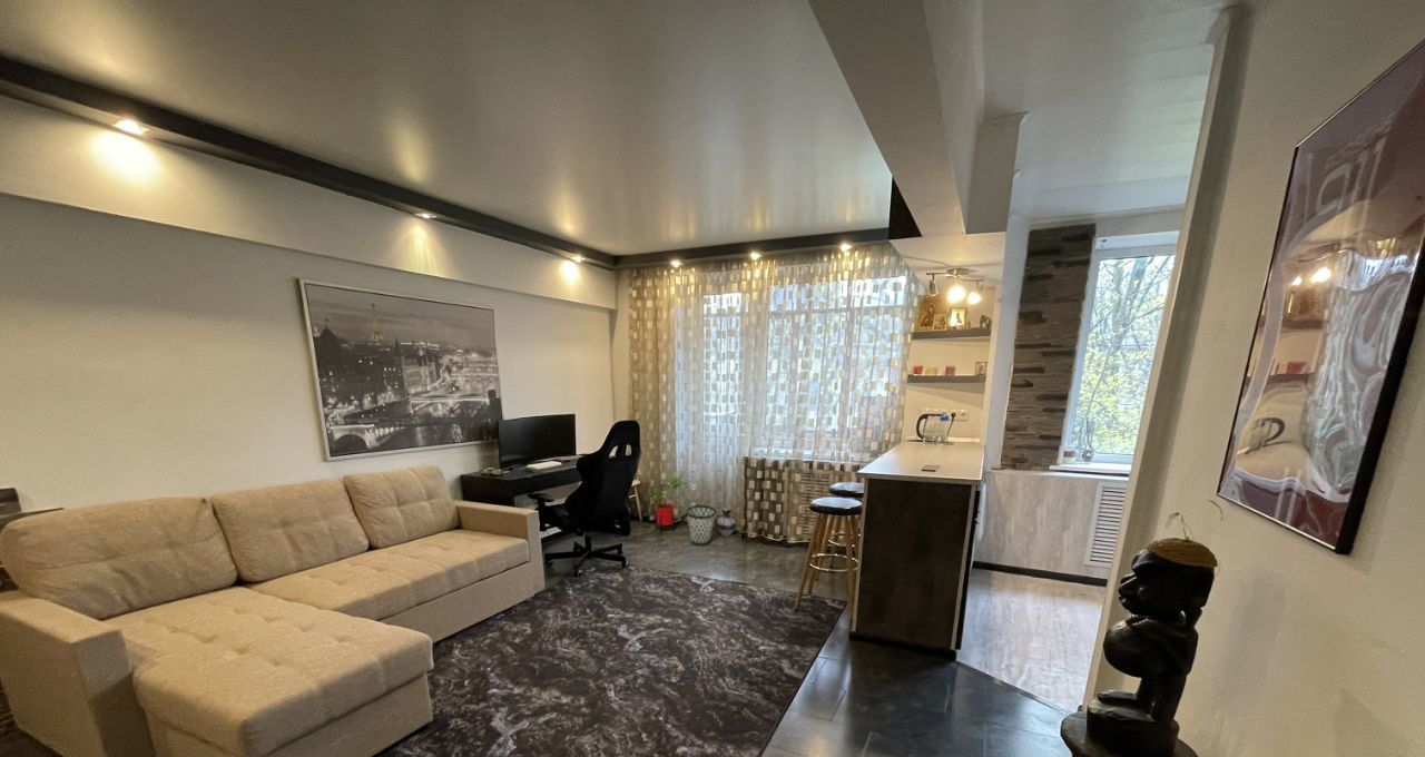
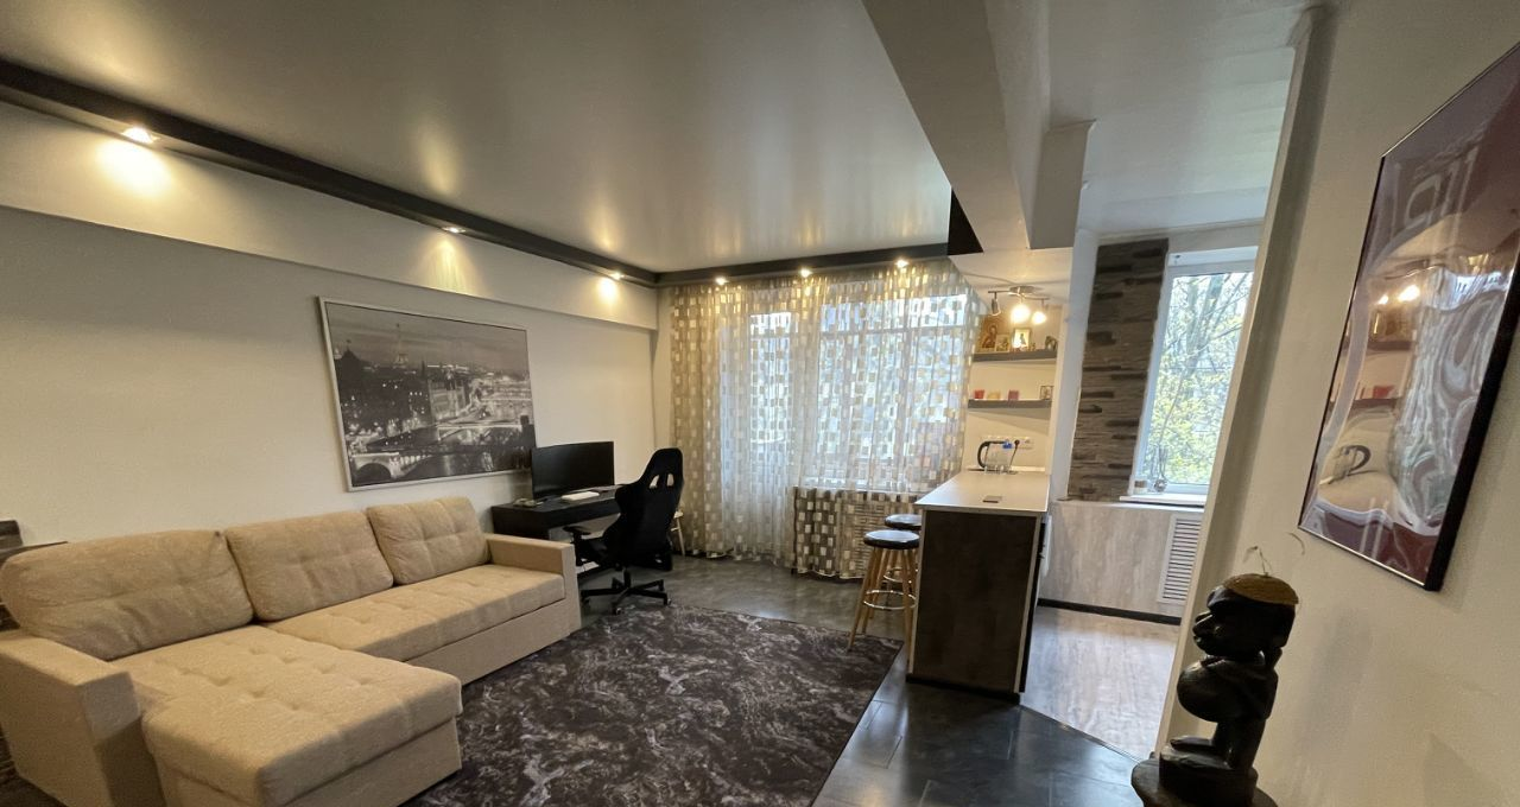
- ceramic jug [715,507,737,537]
- wastebasket [686,504,717,547]
- house plant [650,476,688,534]
